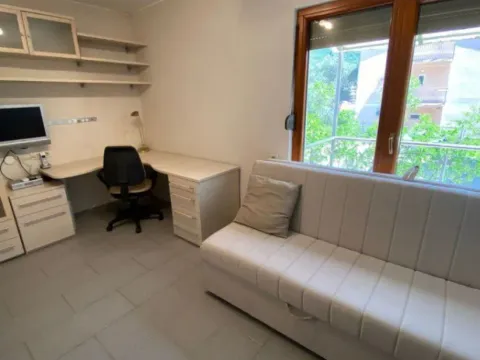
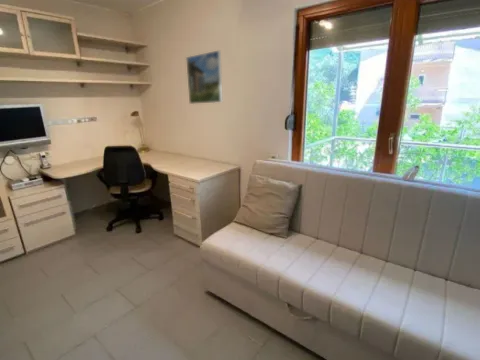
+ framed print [185,49,224,105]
